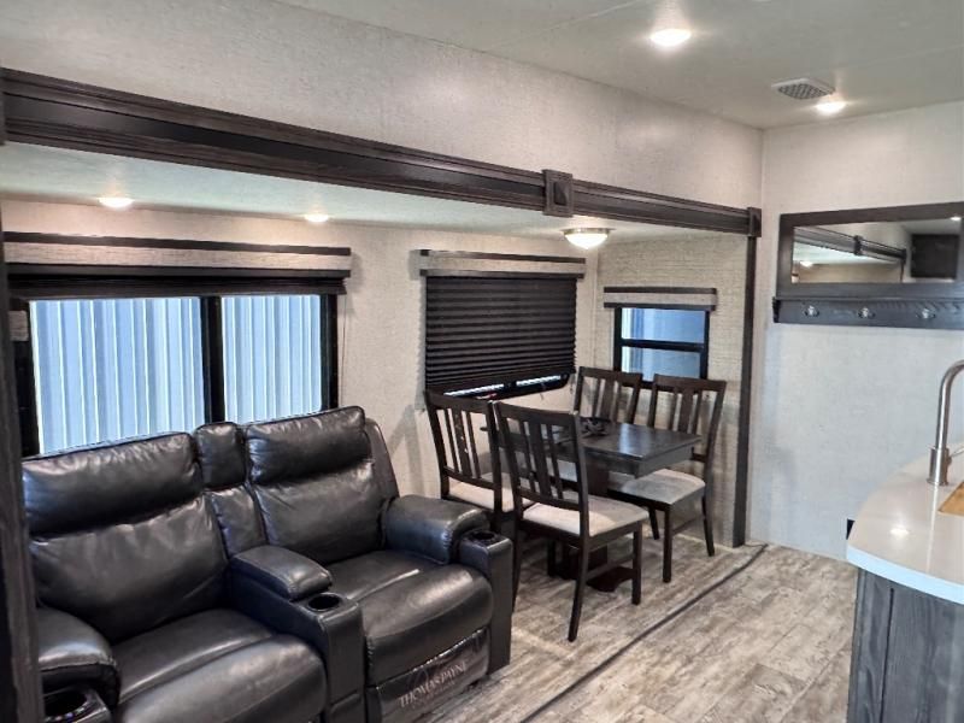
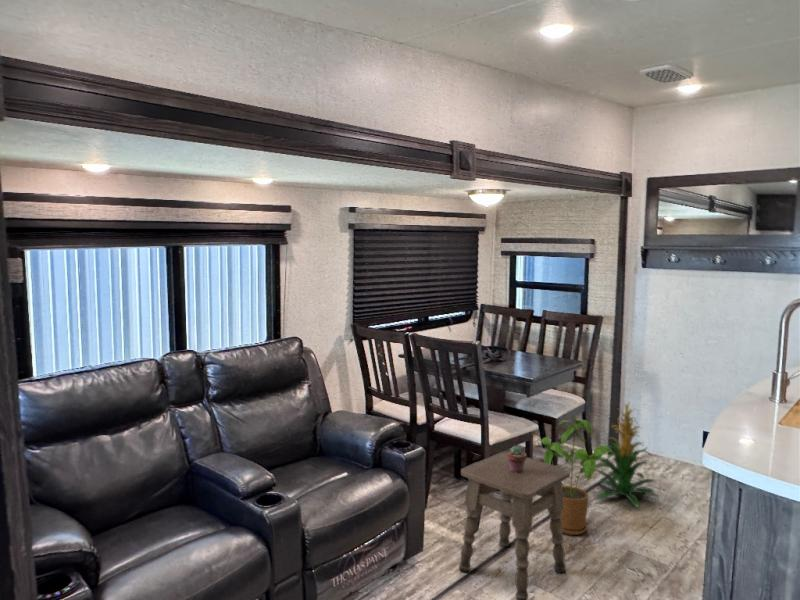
+ side table [458,451,571,600]
+ house plant [540,419,615,536]
+ potted succulent [507,445,528,473]
+ indoor plant [595,400,661,508]
